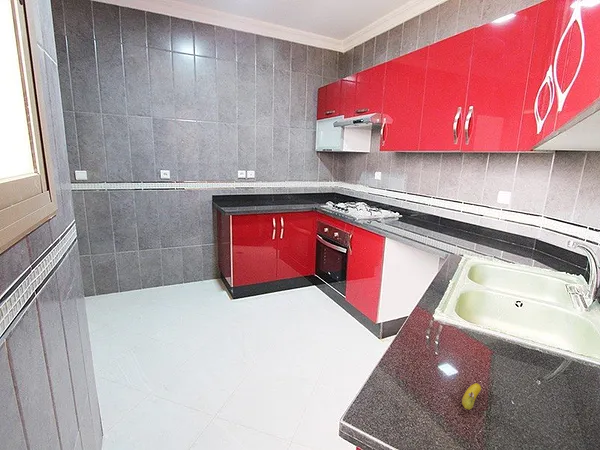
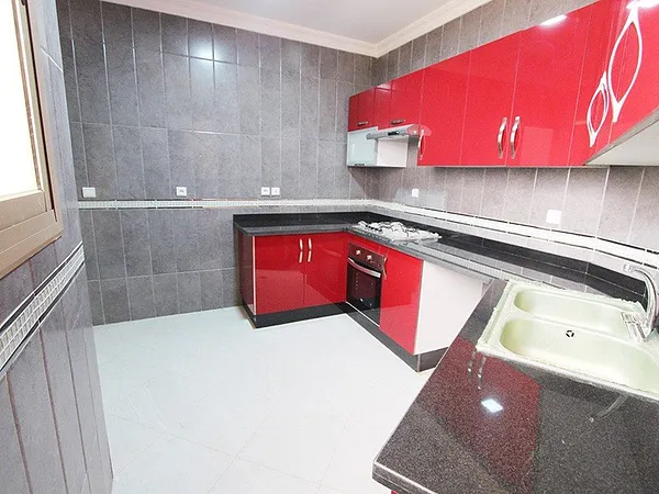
- fruit [461,382,482,411]
